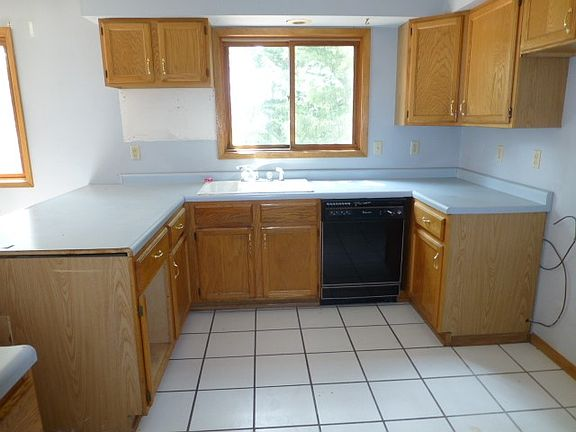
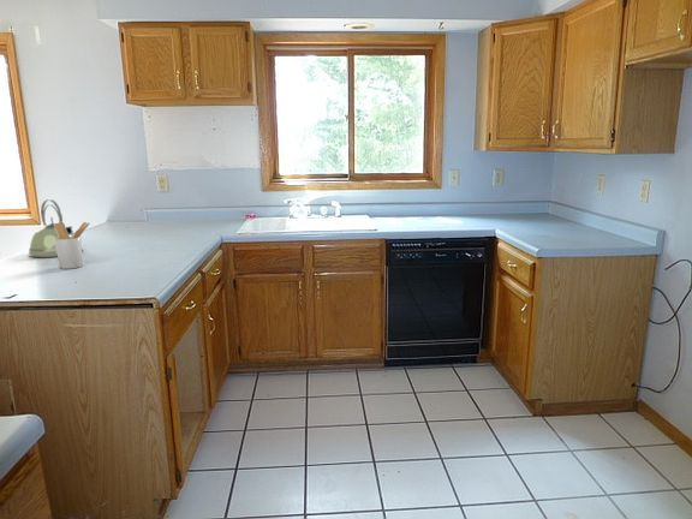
+ kettle [28,198,84,258]
+ utensil holder [54,221,91,270]
